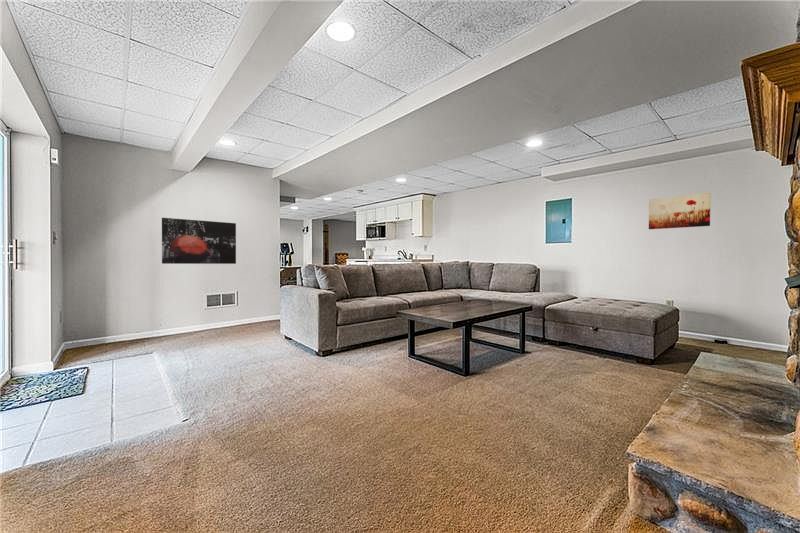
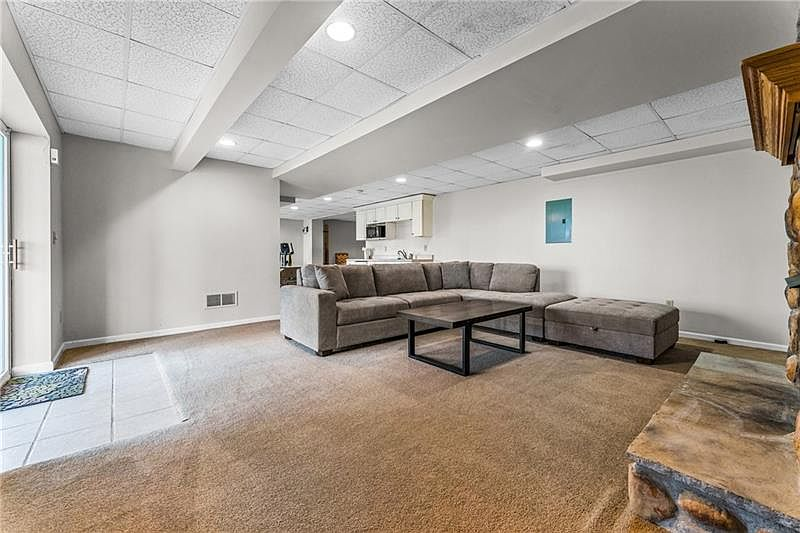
- wall art [161,217,237,265]
- wall art [648,192,712,230]
